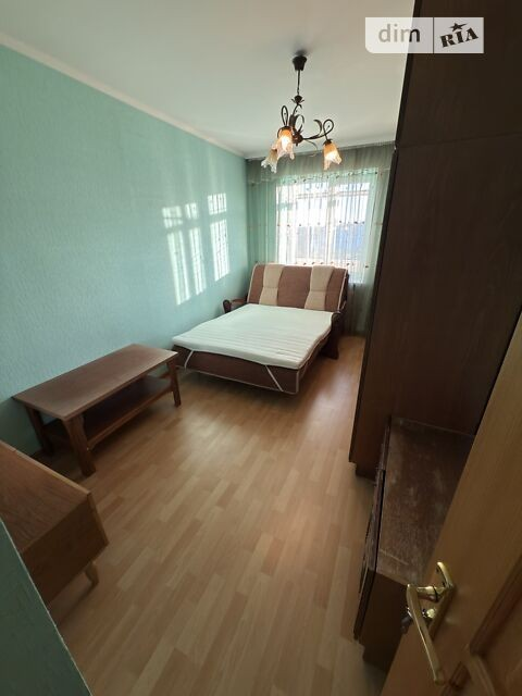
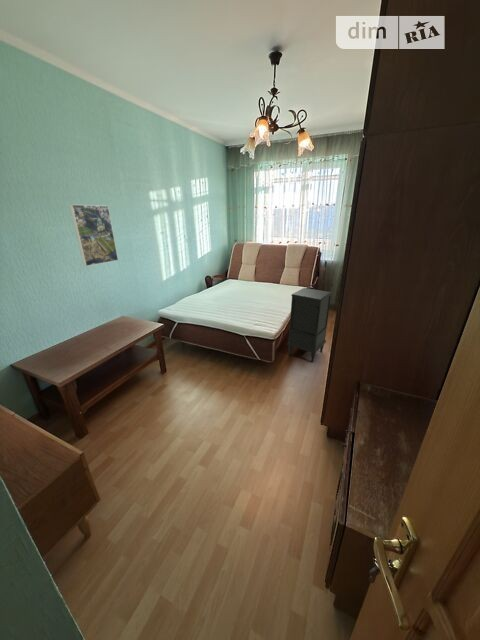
+ nightstand [286,287,333,363]
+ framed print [68,204,119,267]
